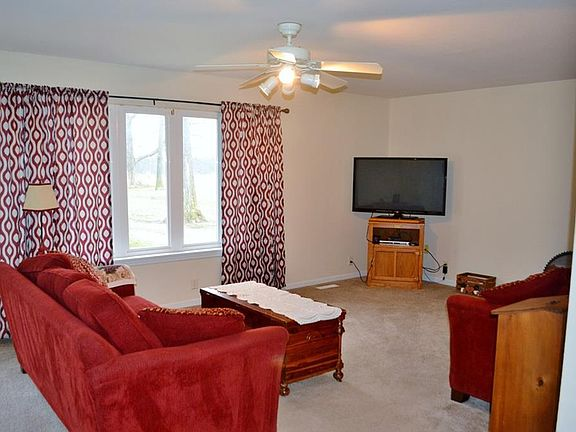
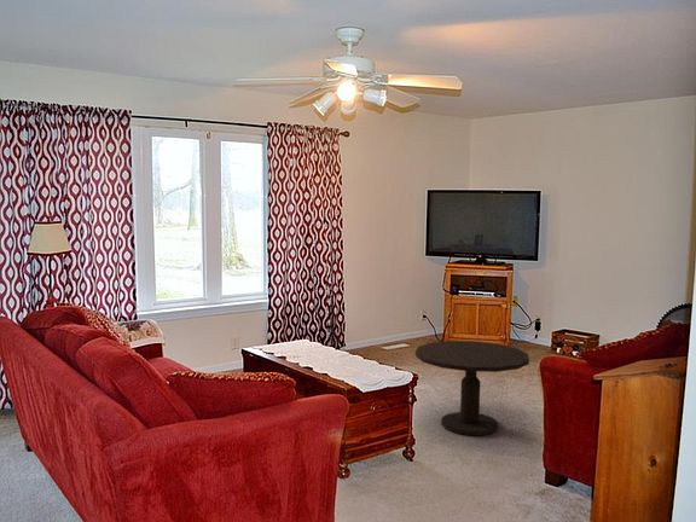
+ side table [414,340,530,436]
